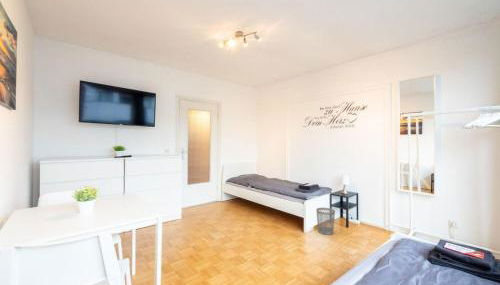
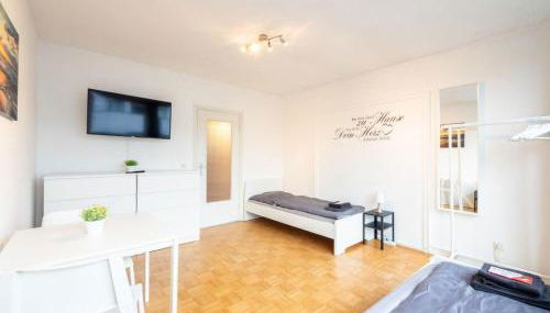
- wastebasket [315,207,336,236]
